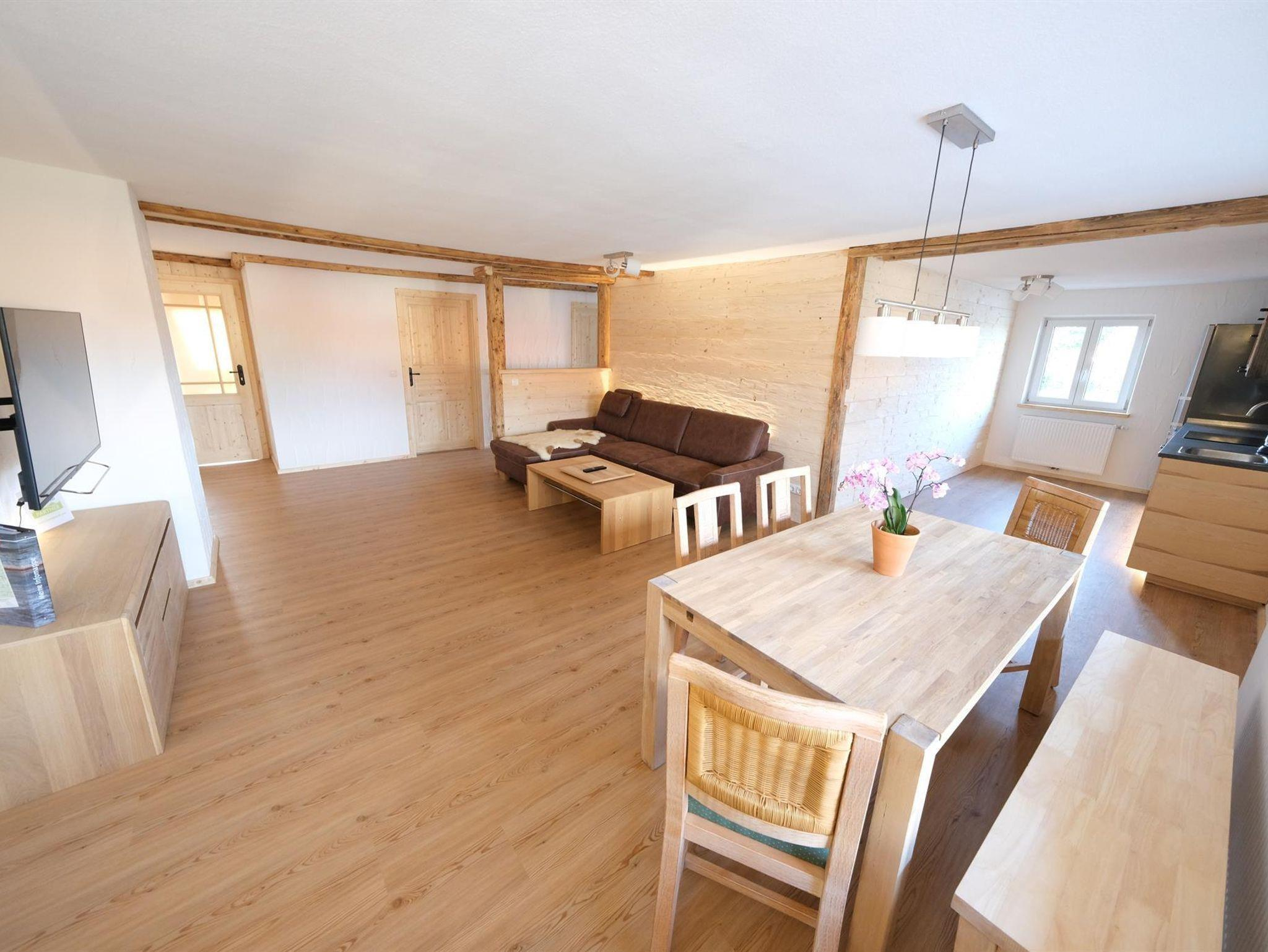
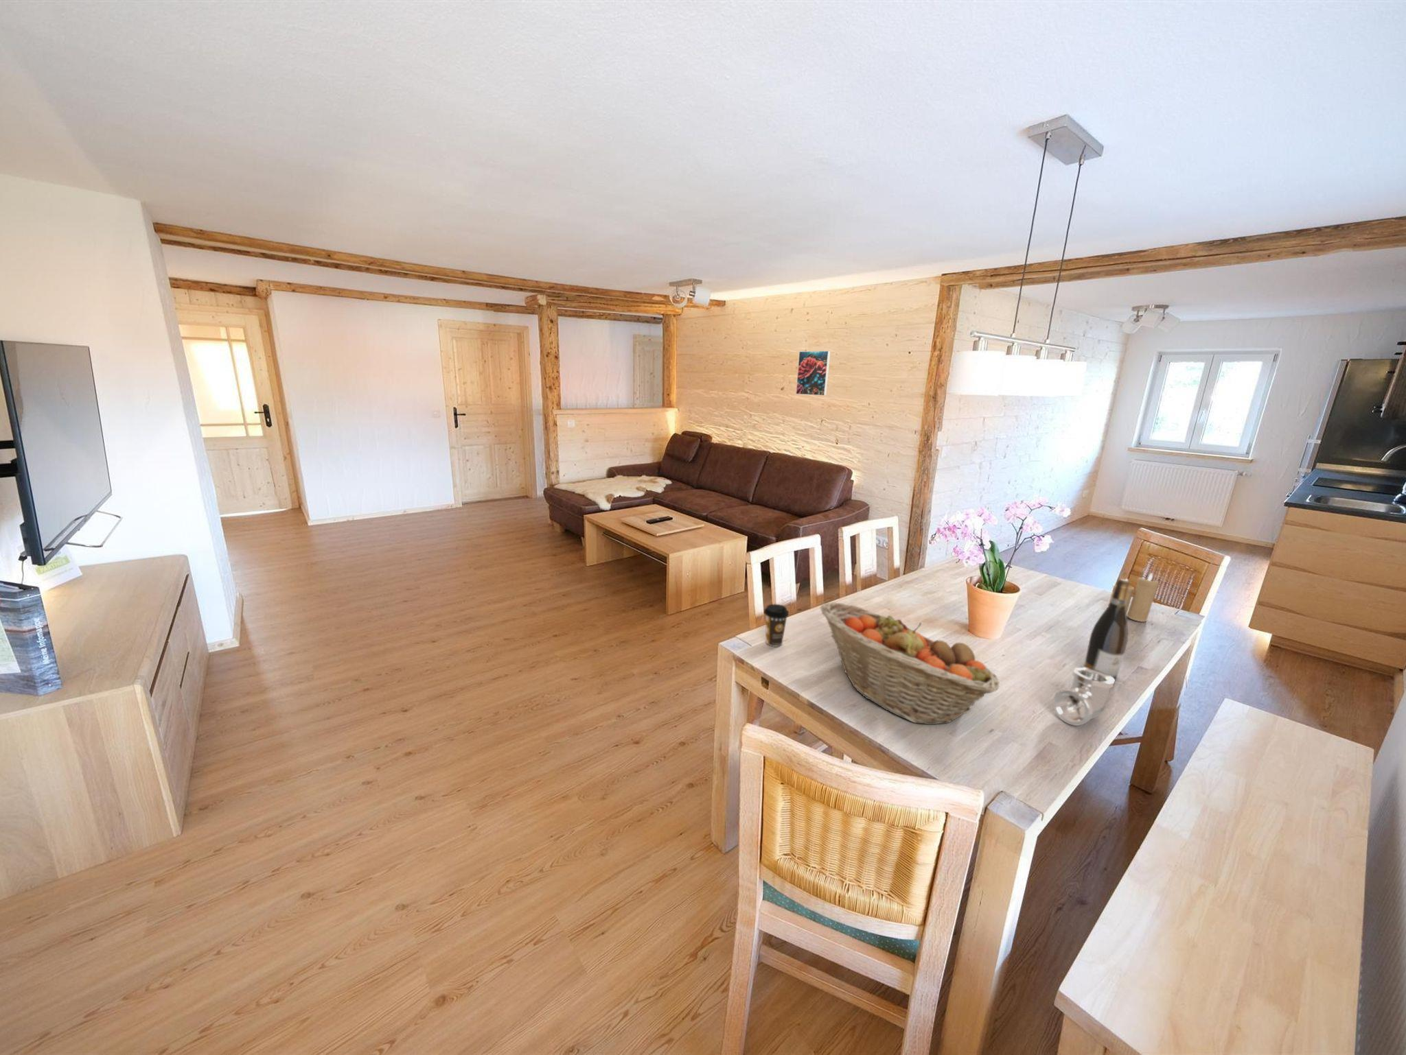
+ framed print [795,350,832,397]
+ coffee cup [763,604,789,647]
+ wine bottle [1082,578,1131,682]
+ fruit basket [819,602,1000,725]
+ candle [1108,572,1160,623]
+ pipe fitting [1052,667,1114,727]
